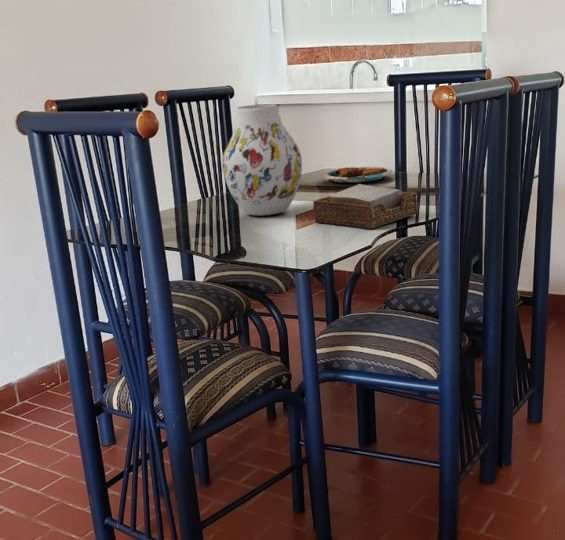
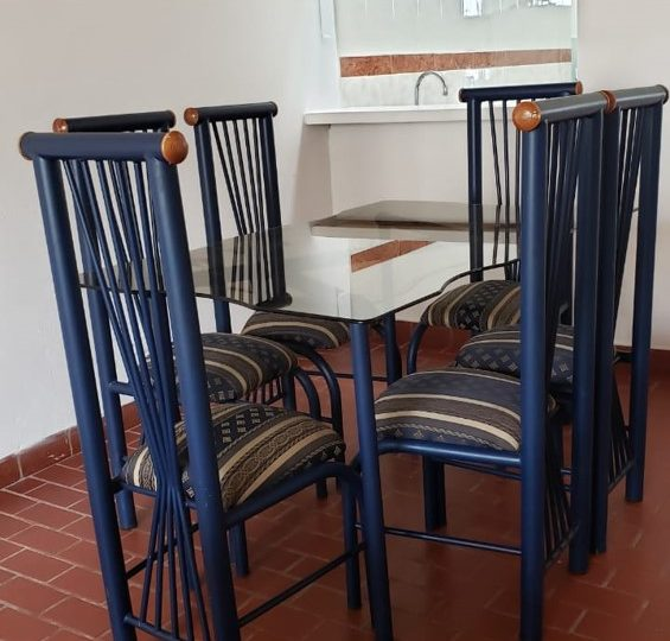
- napkin holder [312,183,419,230]
- vase [221,103,303,217]
- plate [321,166,394,184]
